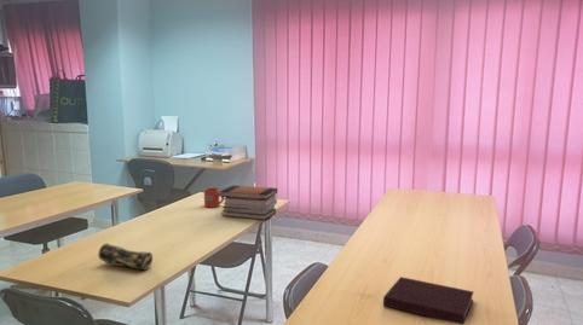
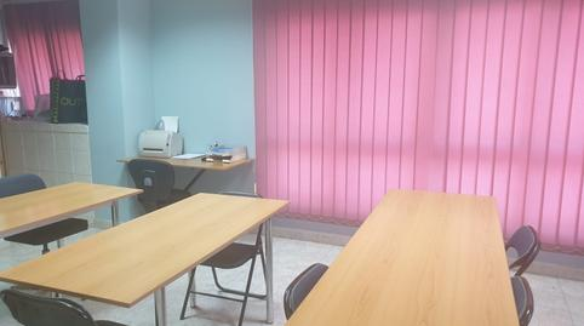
- book stack [219,184,278,221]
- notebook [382,275,475,325]
- pencil case [98,243,154,272]
- mug [203,187,225,209]
